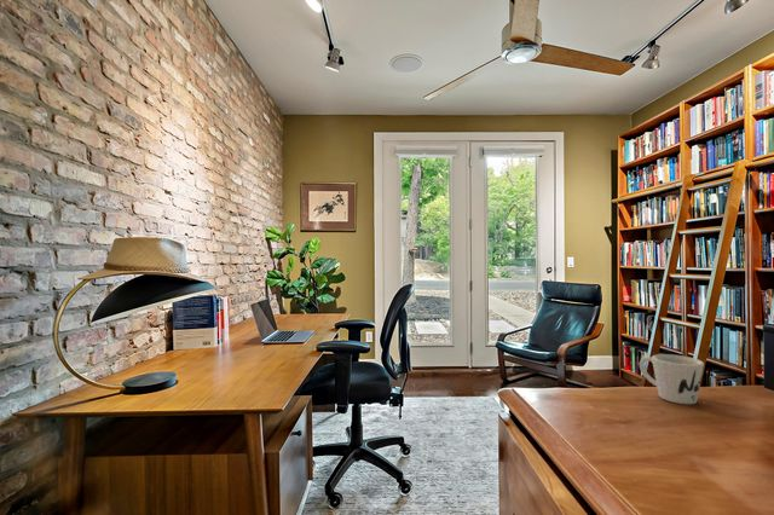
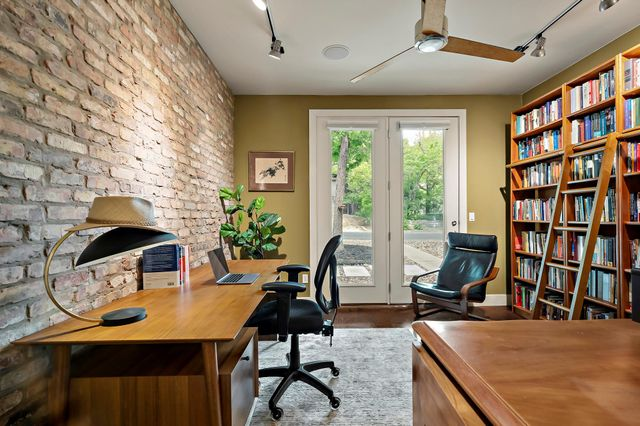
- mug [639,353,705,405]
